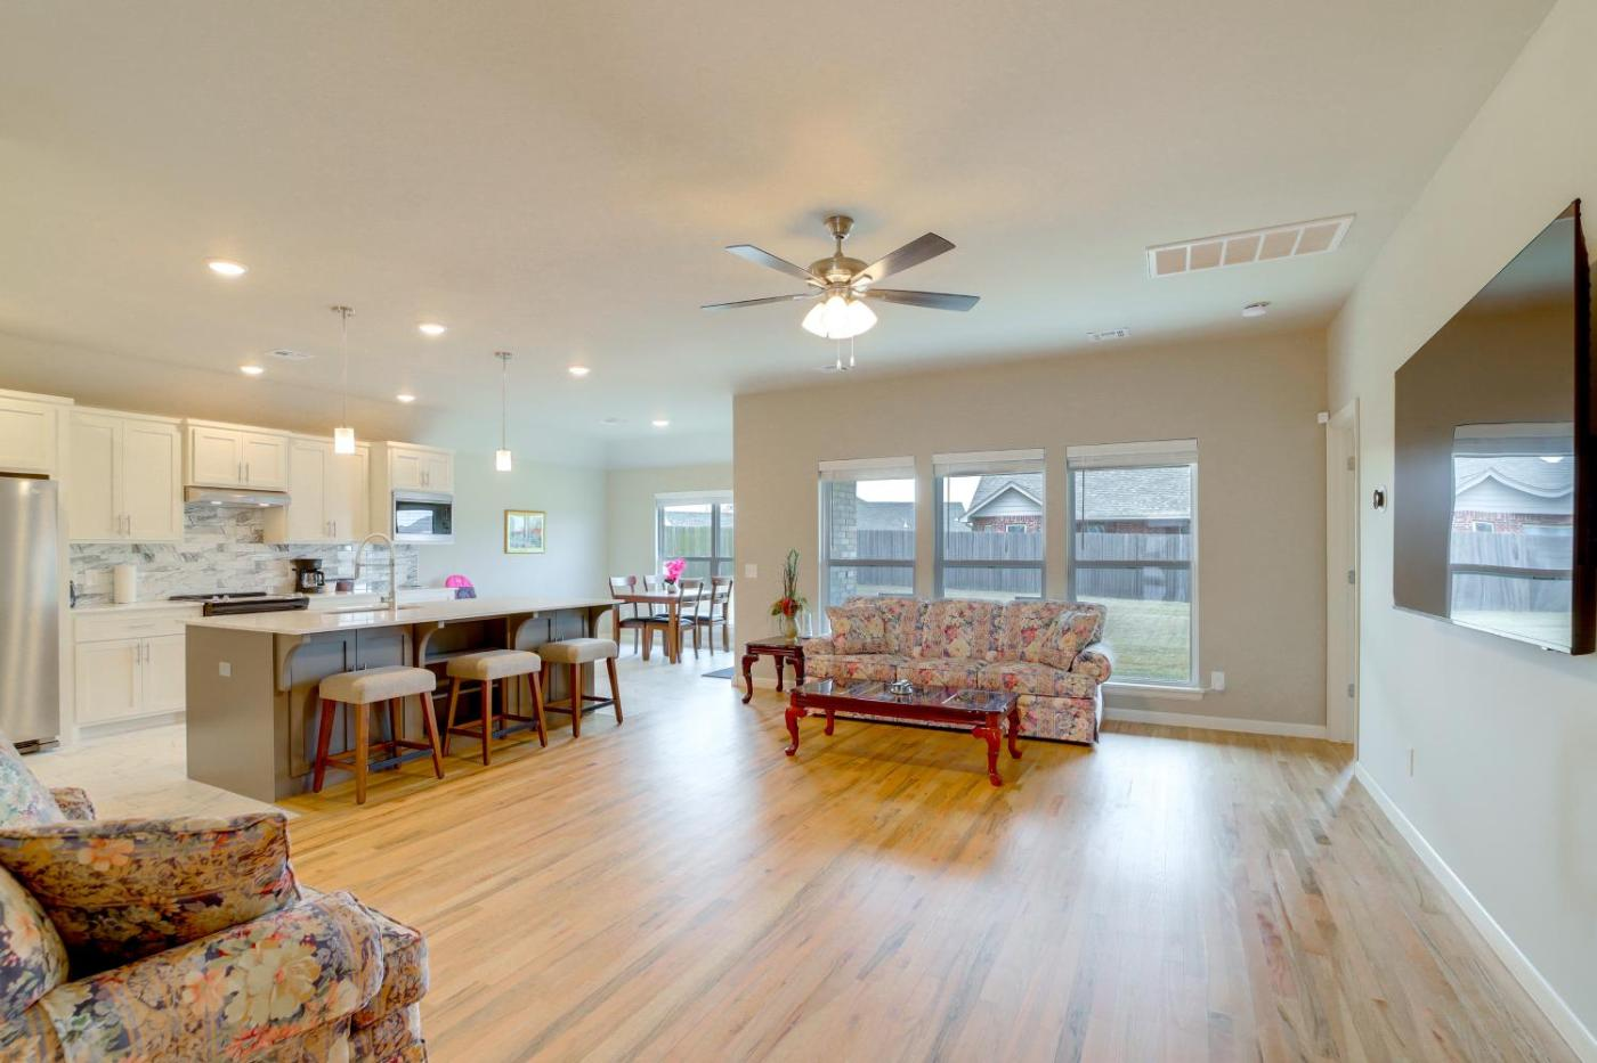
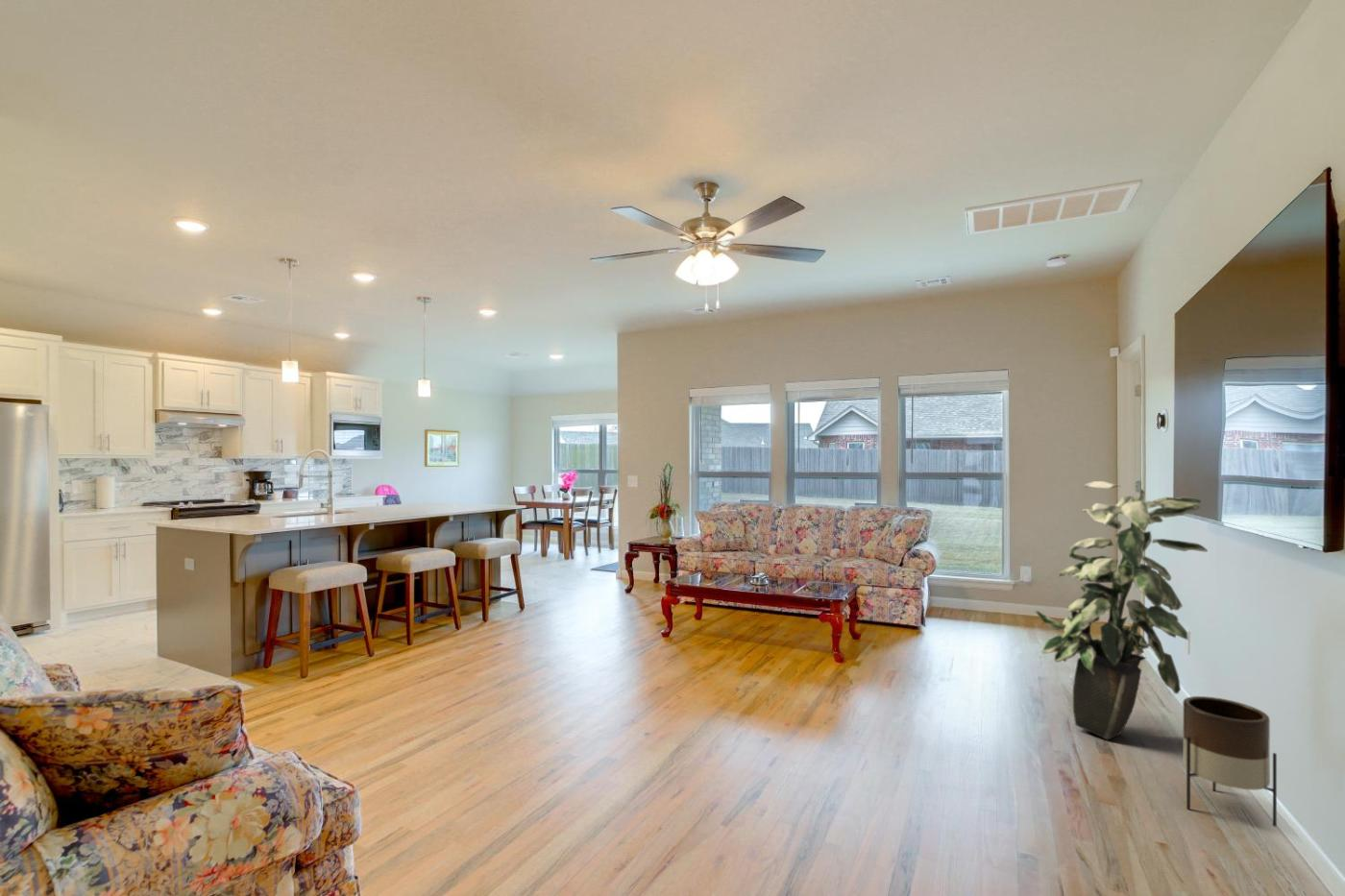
+ planter [1182,695,1278,828]
+ indoor plant [1034,480,1209,740]
